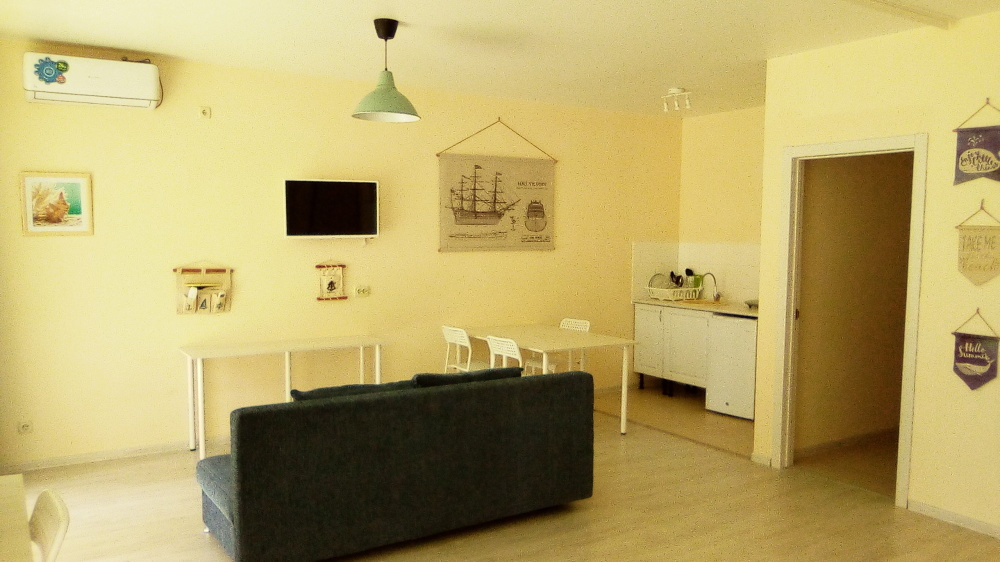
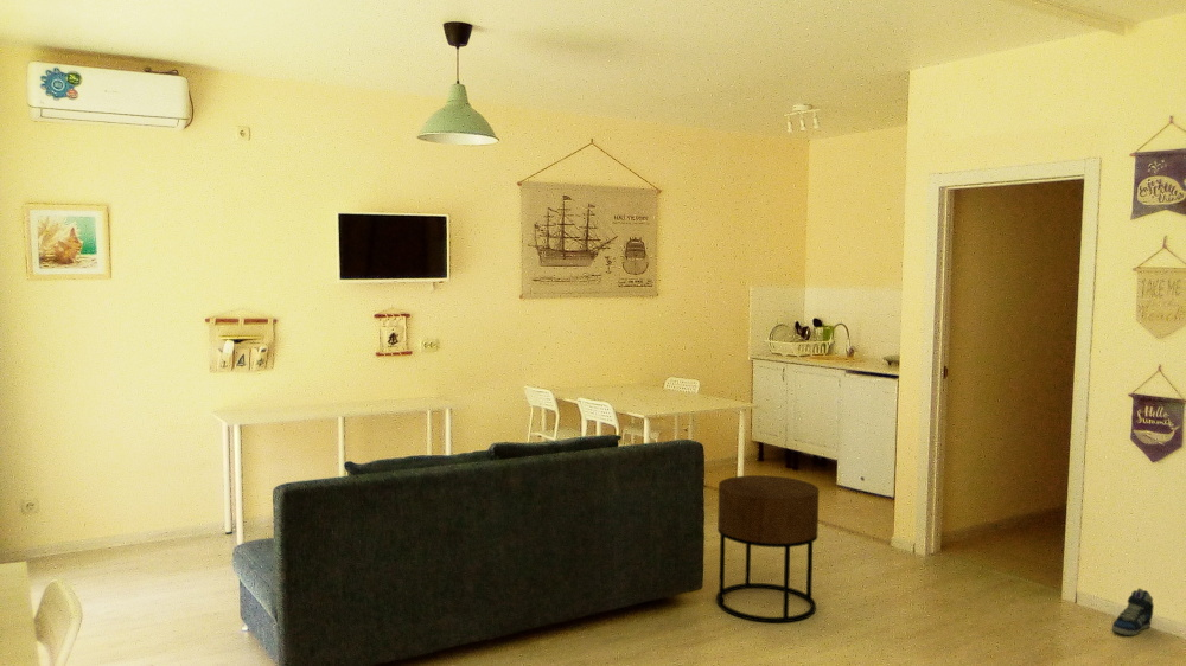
+ sneaker [1111,587,1155,636]
+ side table [715,474,820,623]
